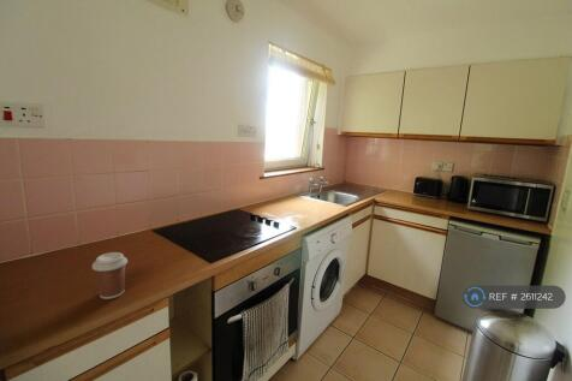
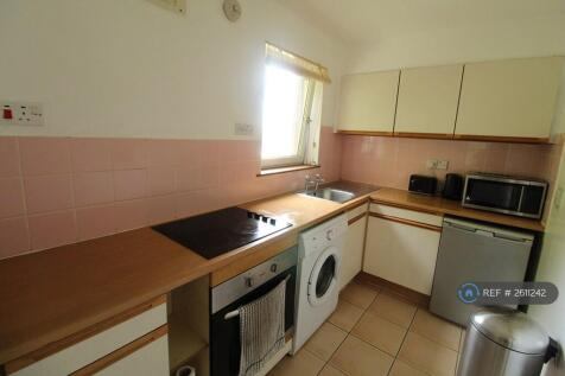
- coffee cup [91,251,129,300]
